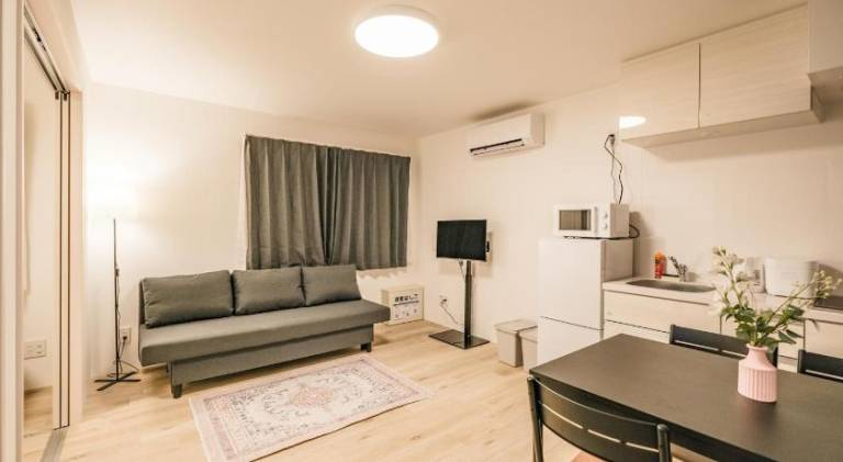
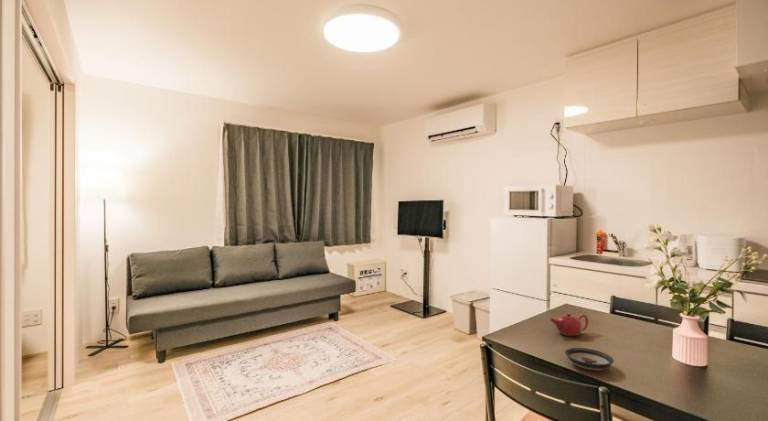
+ teapot [549,312,589,337]
+ saucer [564,347,615,372]
